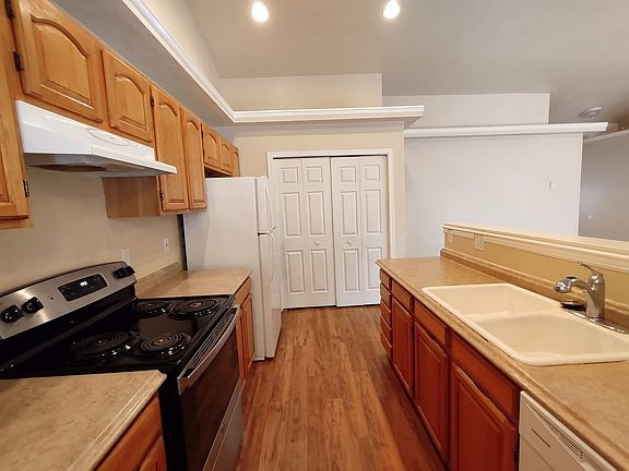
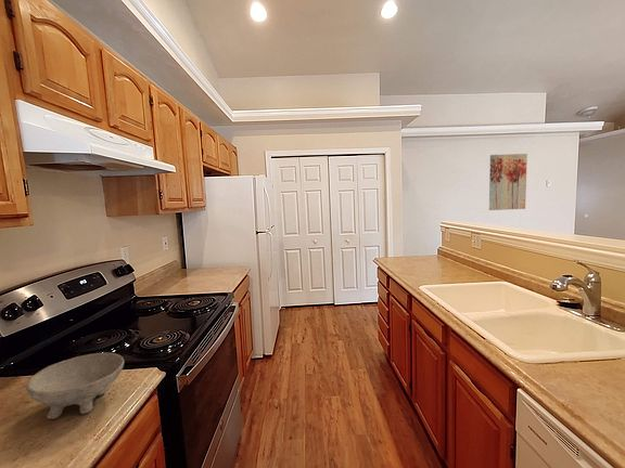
+ wall art [488,153,528,211]
+ bowl [25,352,125,419]
